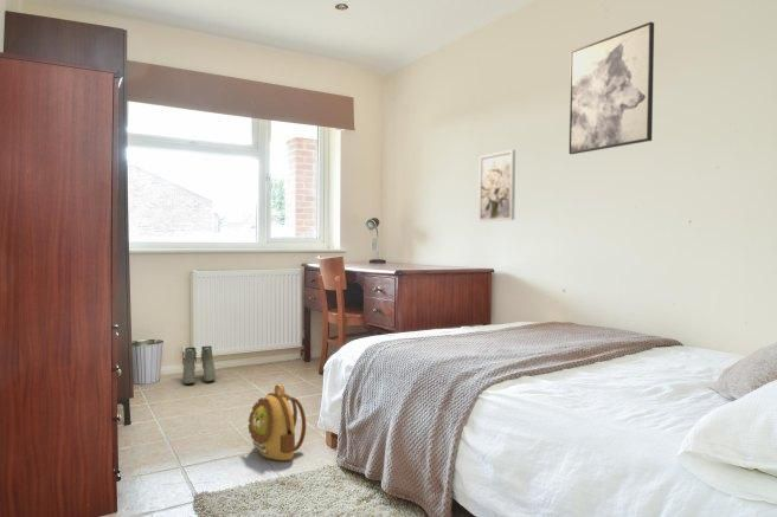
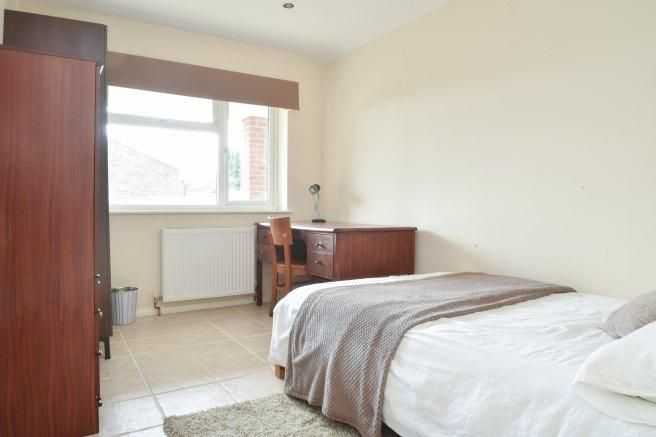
- wall art [569,20,655,155]
- boots [181,345,217,386]
- wall art [477,149,516,222]
- backpack [248,383,307,461]
